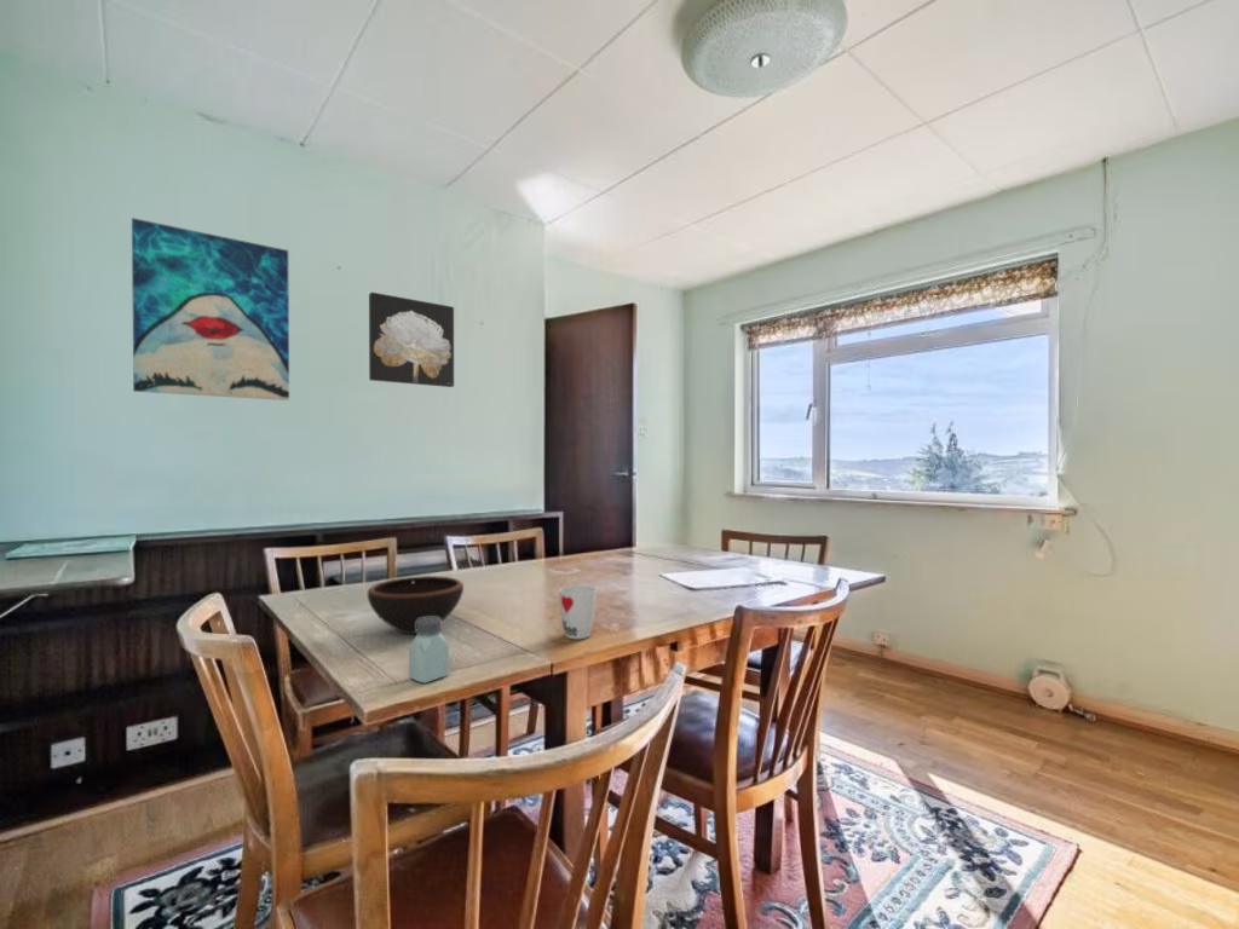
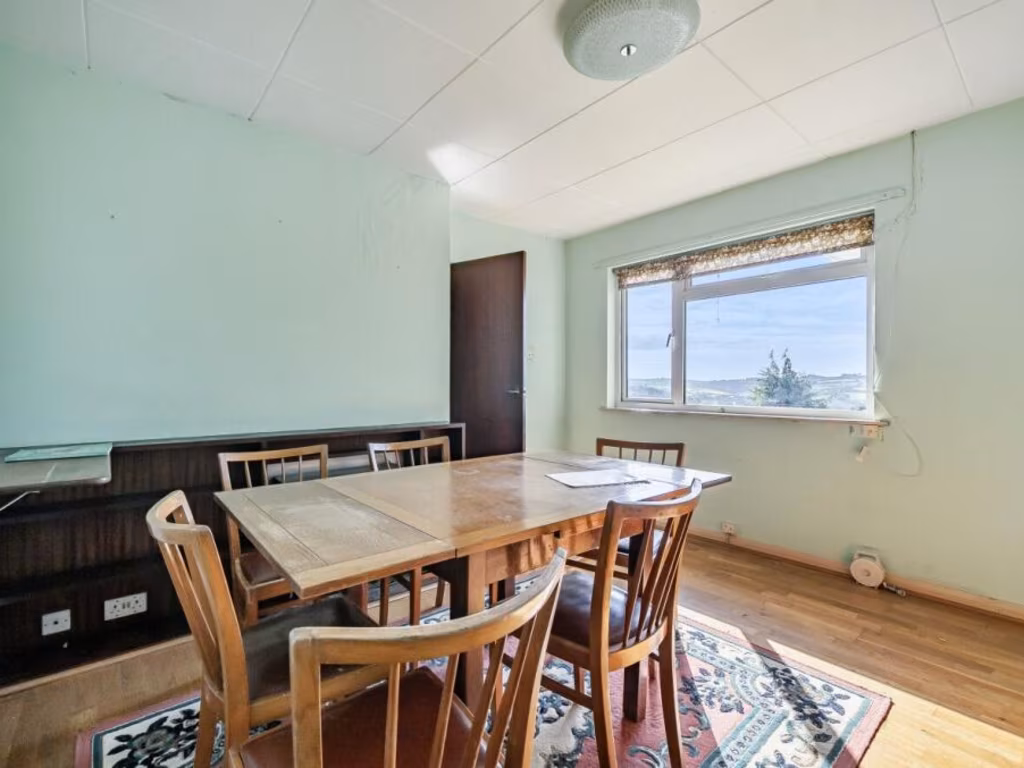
- wall art [131,217,290,402]
- wall art [368,292,455,388]
- saltshaker [408,617,450,685]
- bowl [367,575,465,635]
- cup [558,584,598,640]
